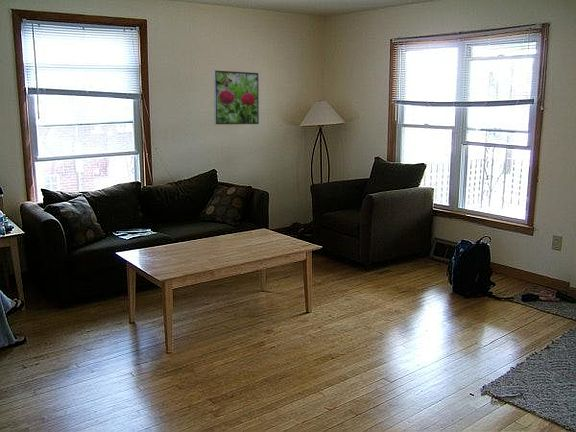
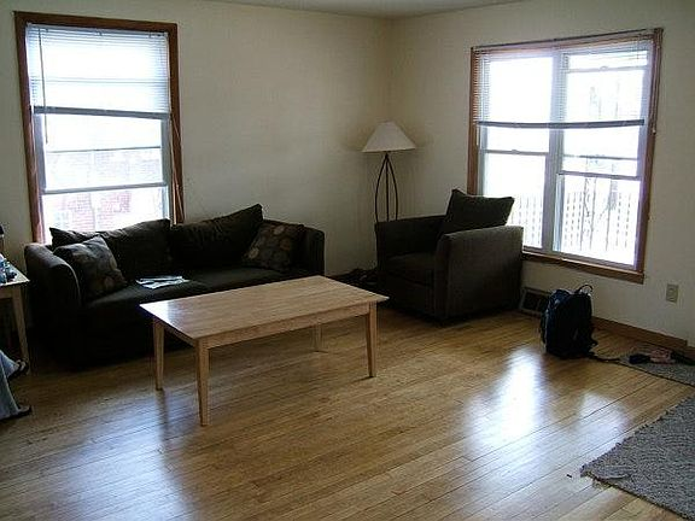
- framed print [213,70,260,125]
